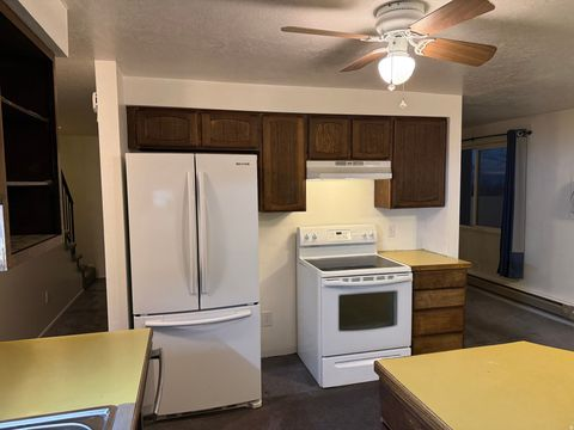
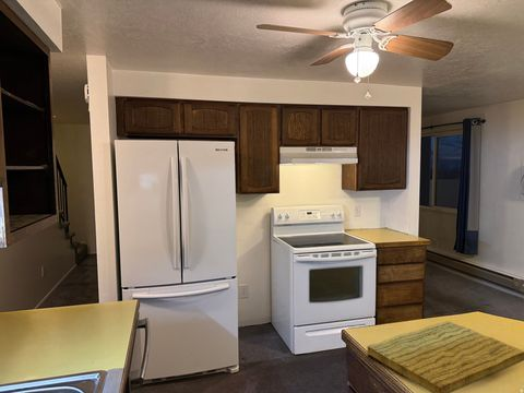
+ cutting board [367,320,524,393]
